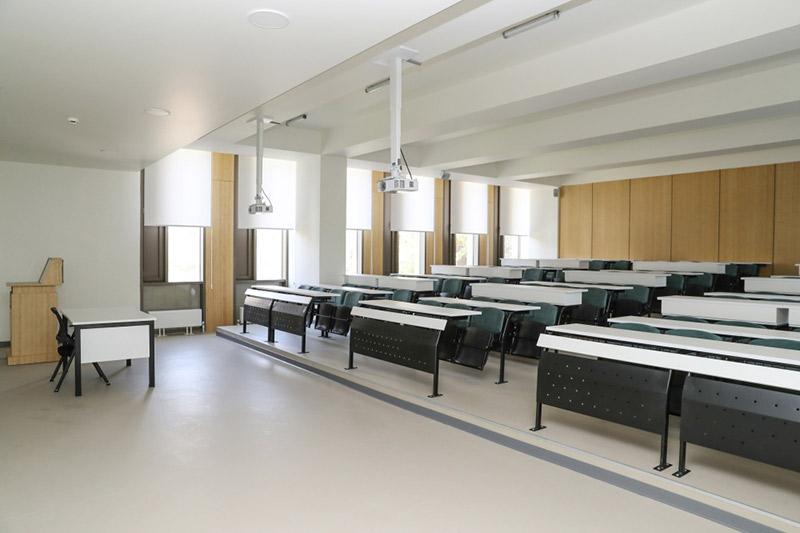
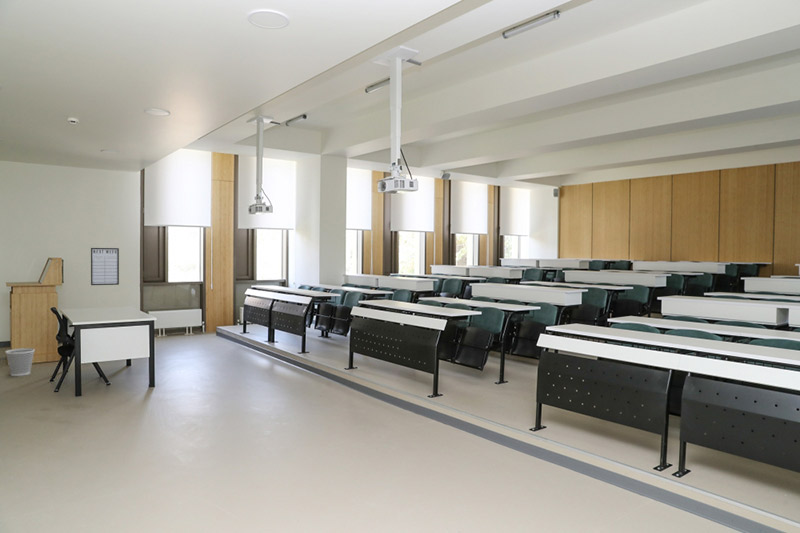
+ writing board [90,247,120,286]
+ wastebasket [4,347,36,377]
